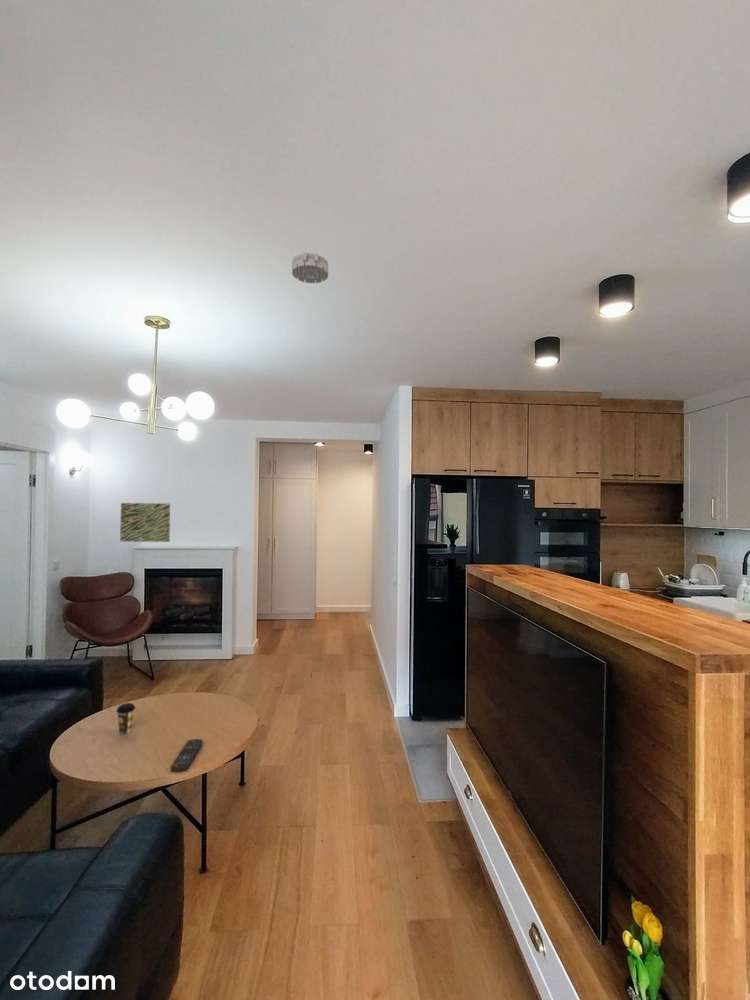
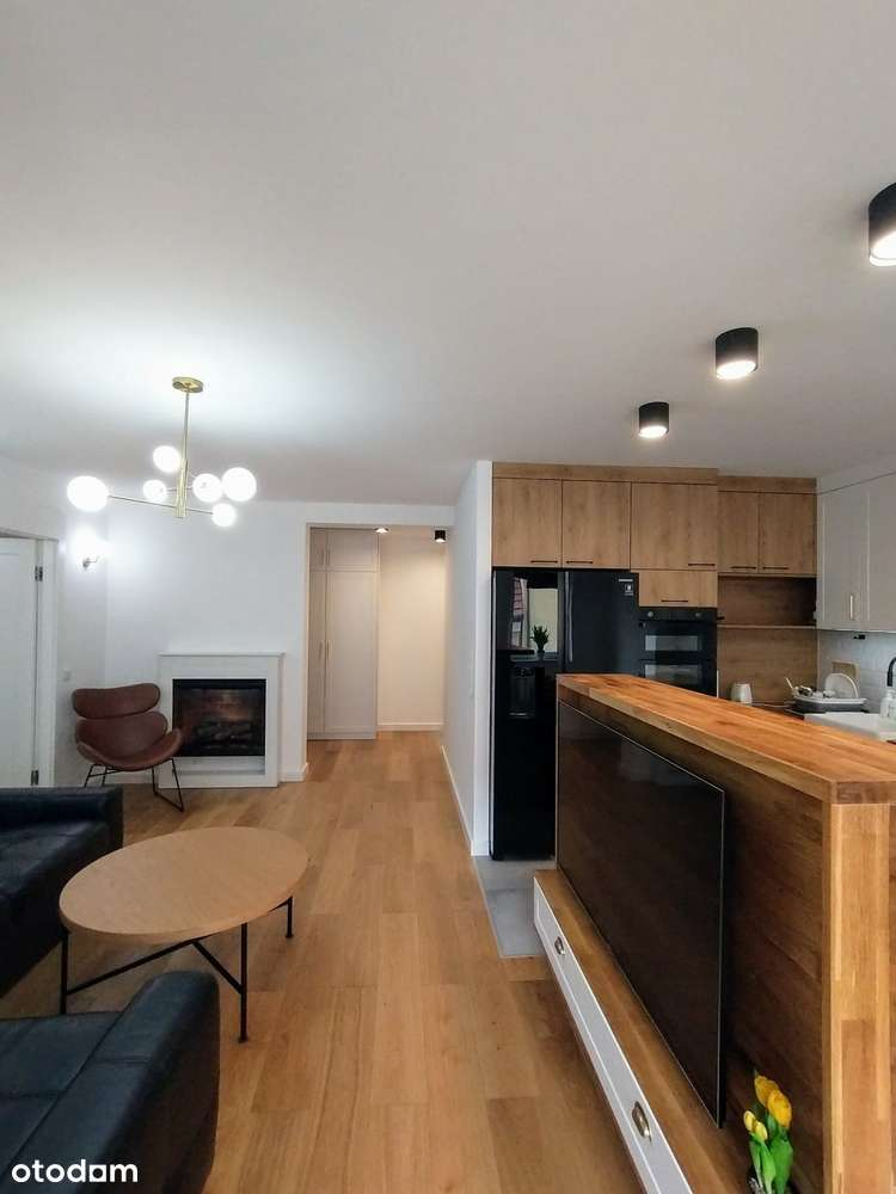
- coffee cup [115,702,136,736]
- smoke detector [291,251,329,284]
- wall art [119,502,171,543]
- remote control [170,738,204,773]
